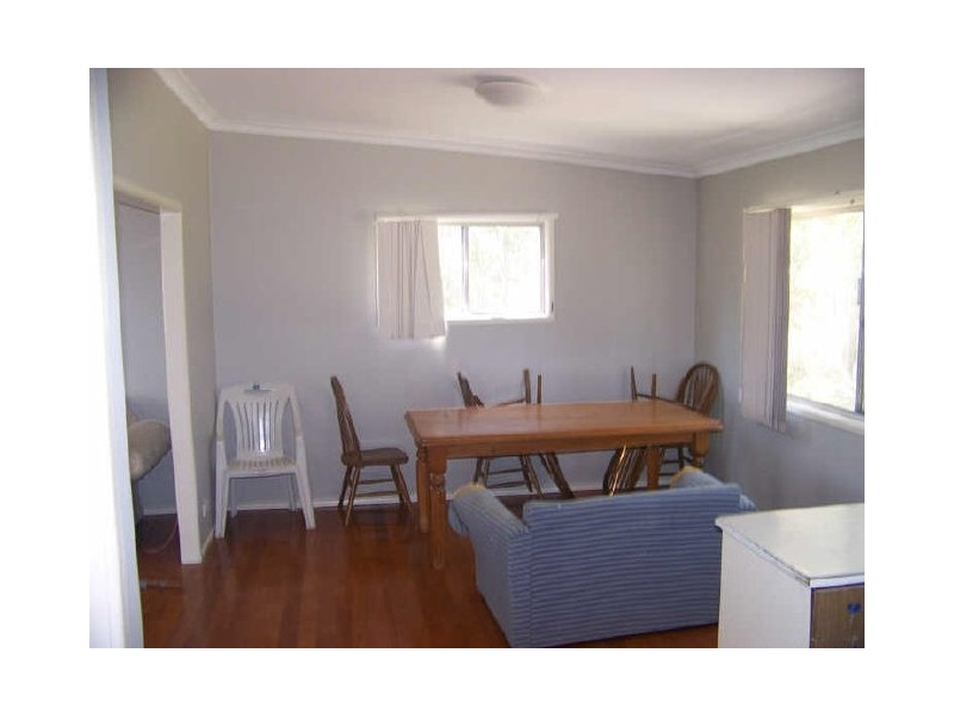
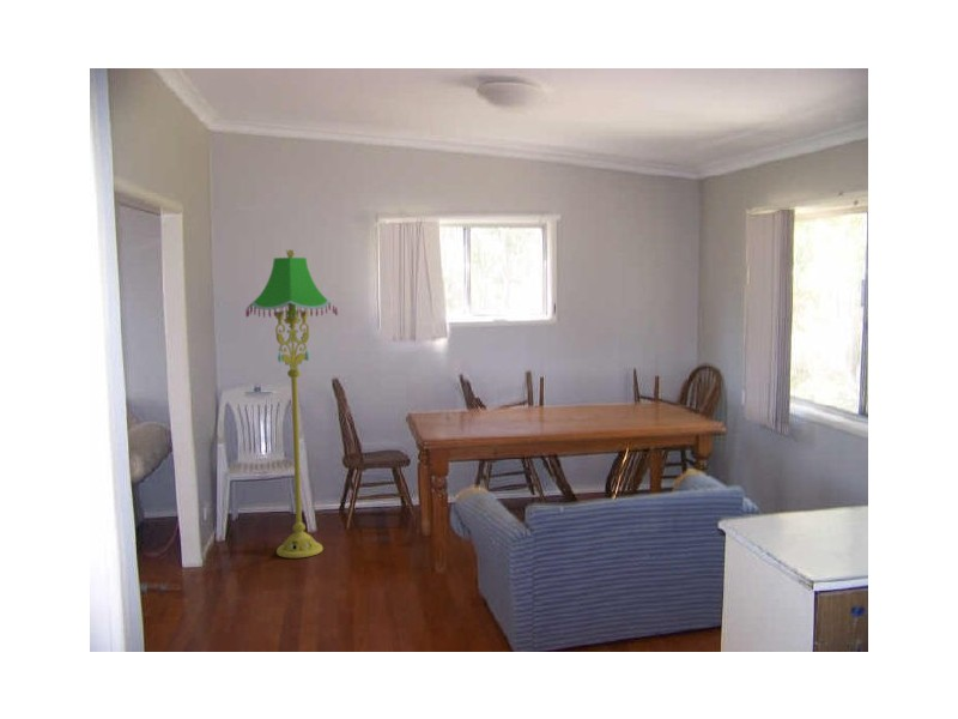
+ floor lamp [244,249,339,558]
